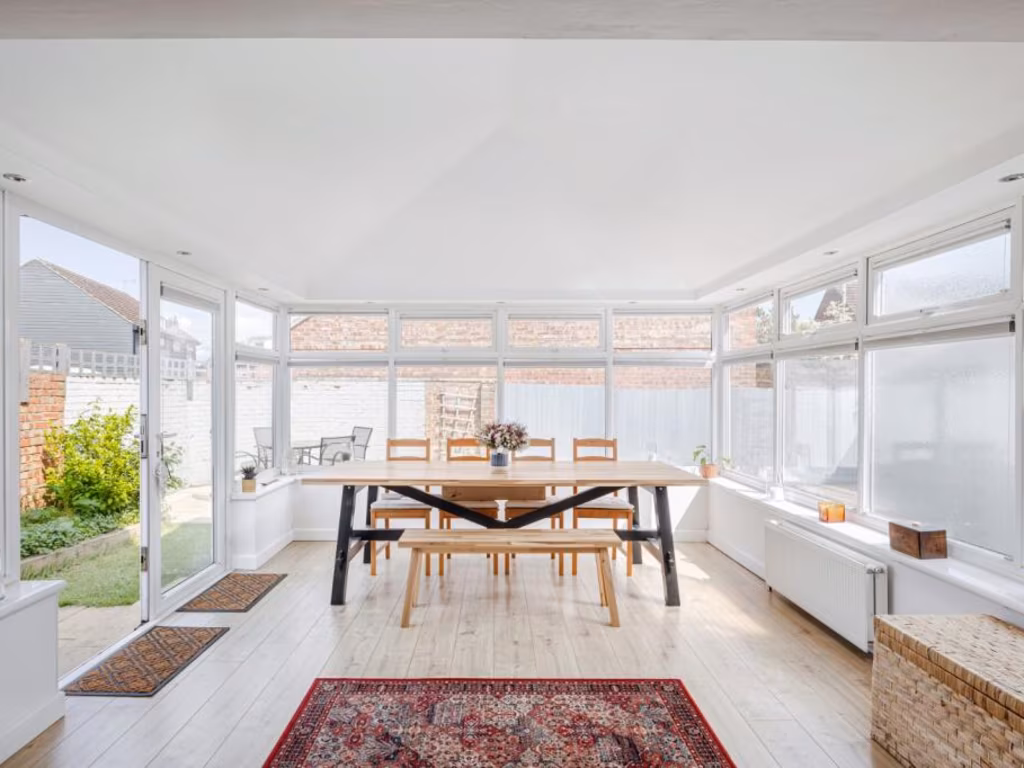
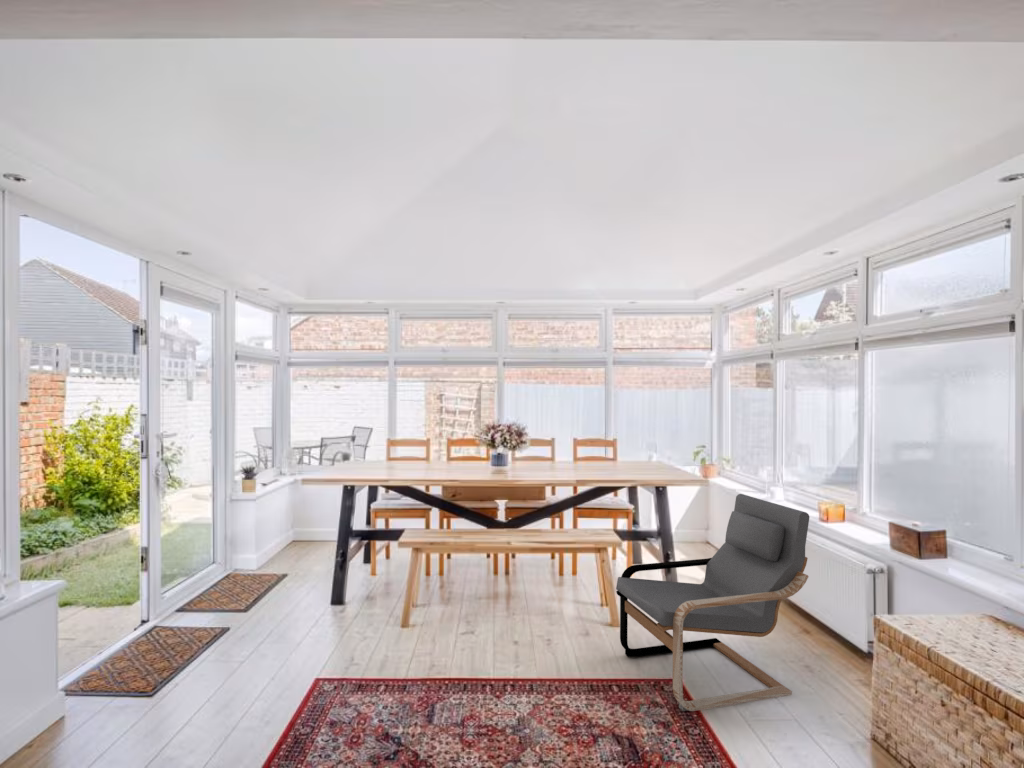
+ armchair [615,493,810,712]
